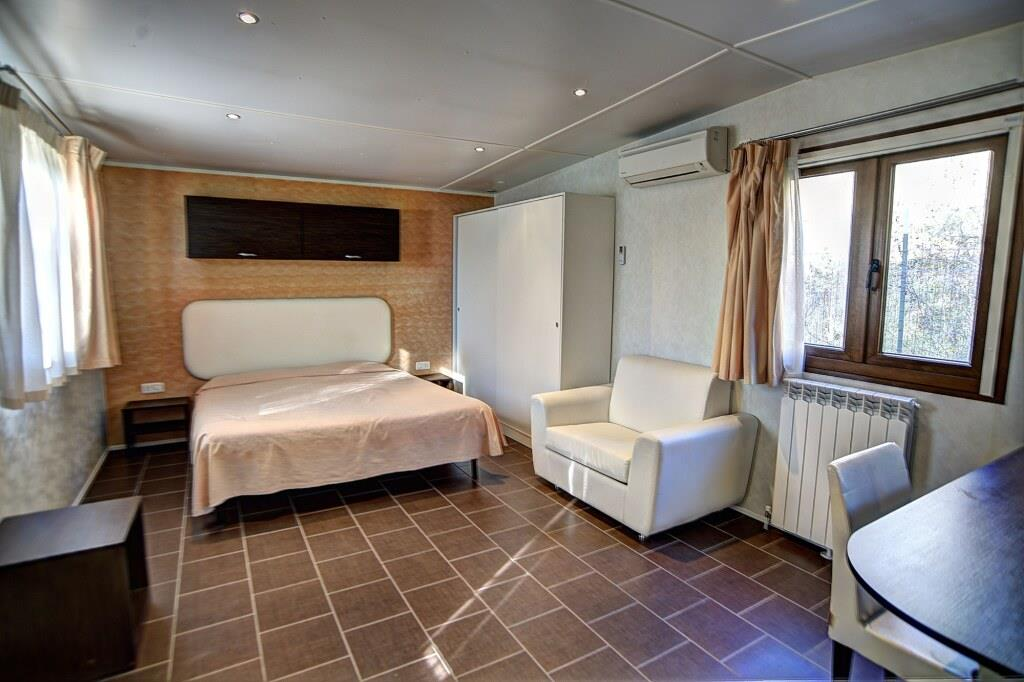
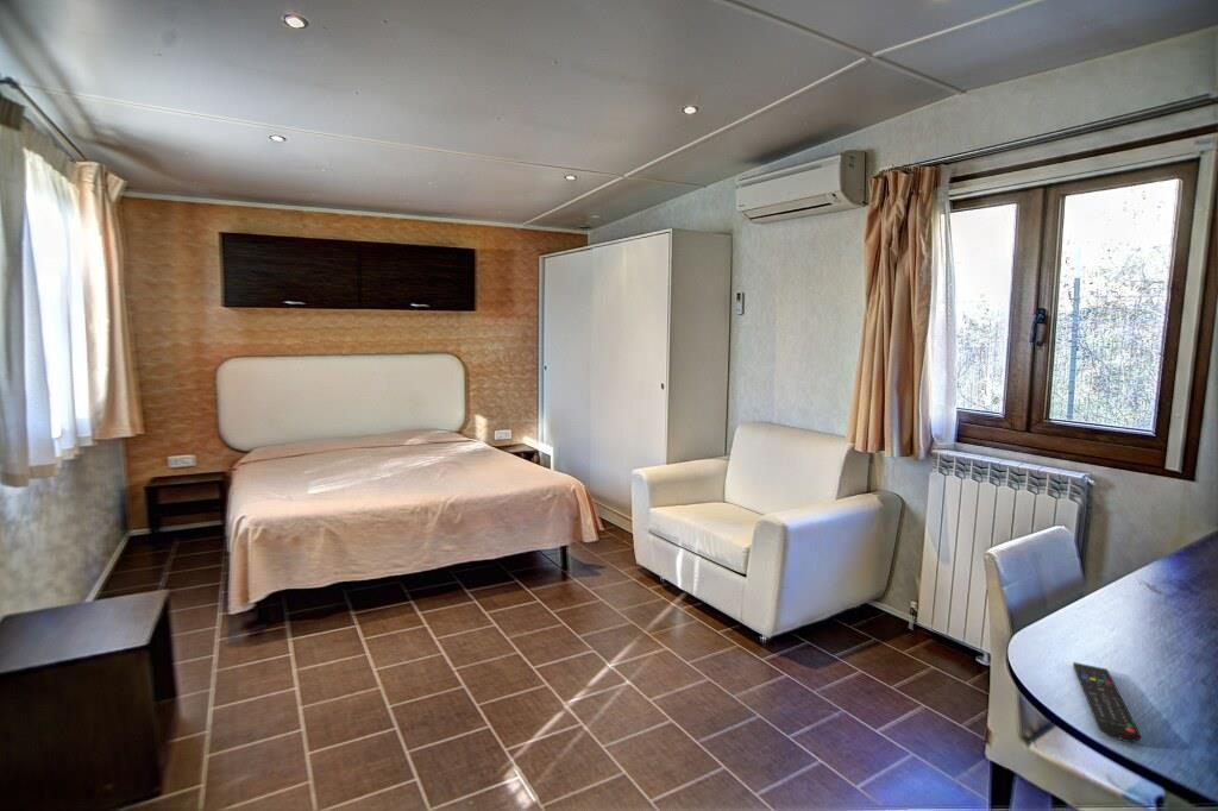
+ remote control [1072,661,1142,743]
